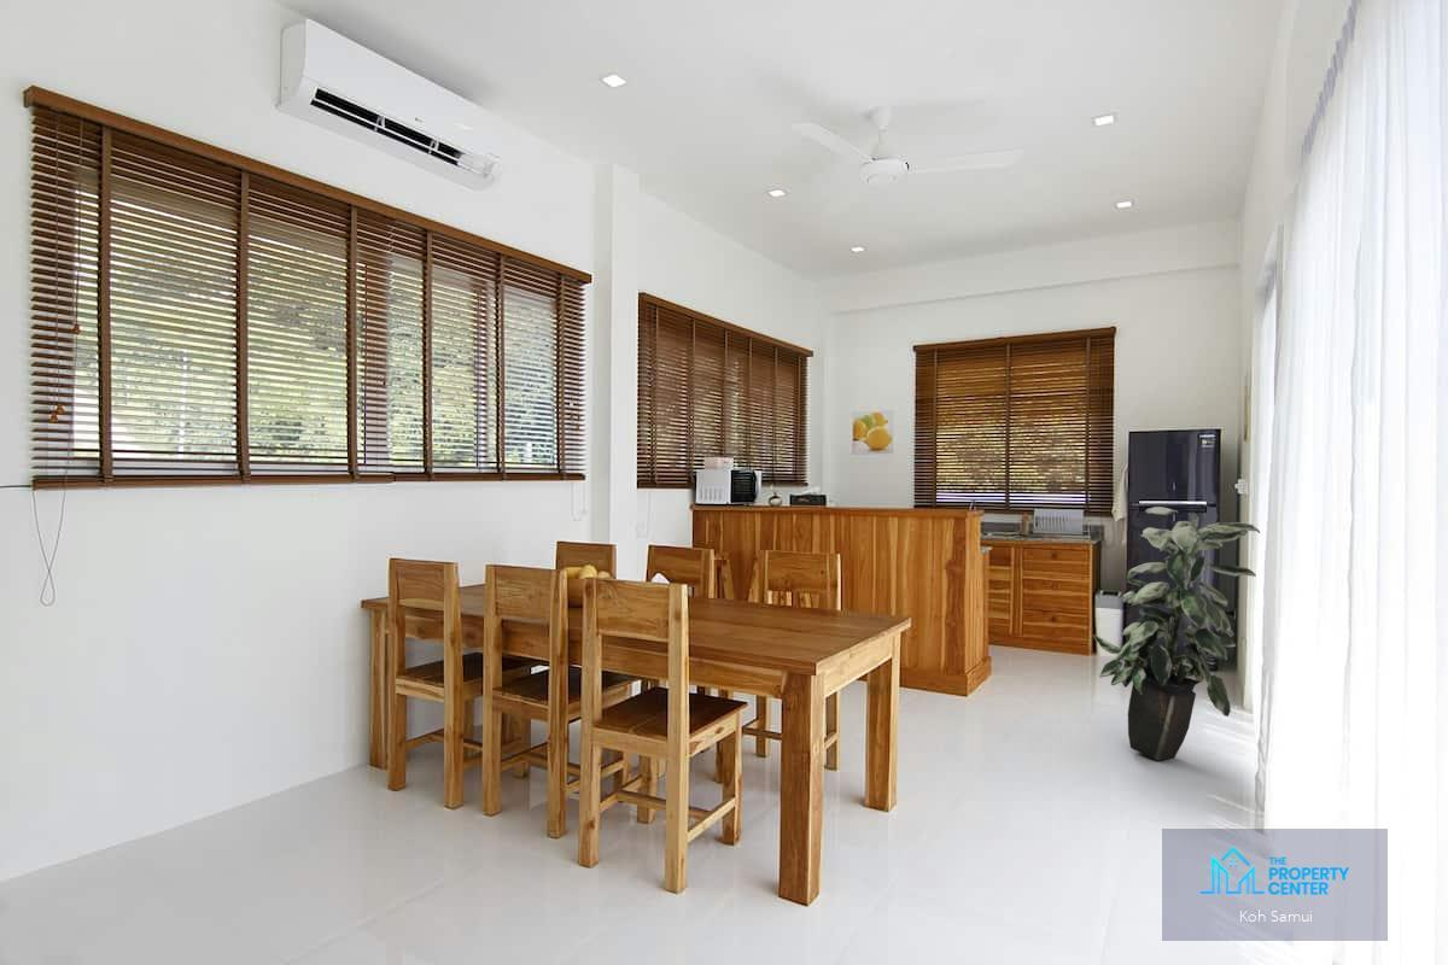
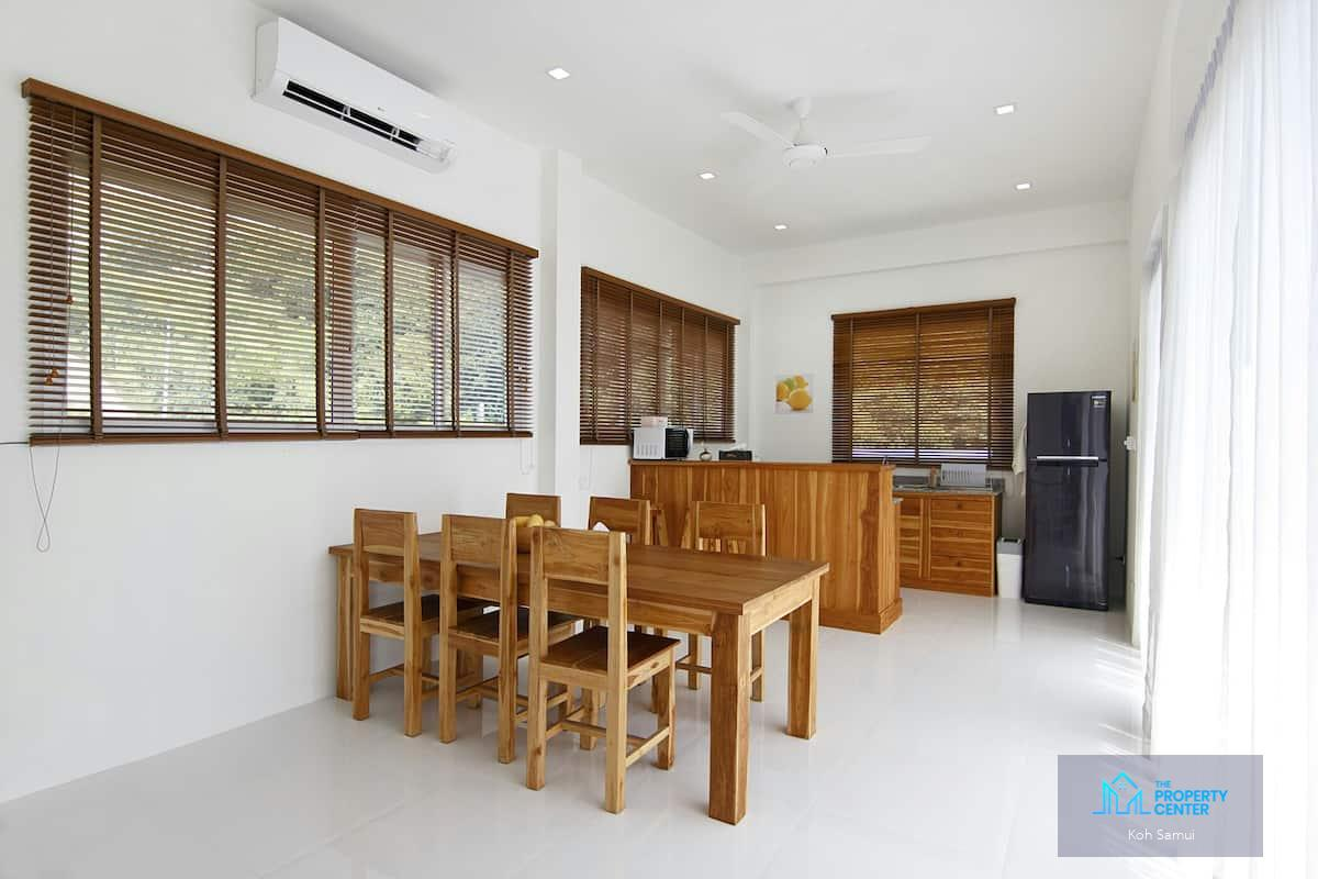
- indoor plant [1092,505,1261,762]
